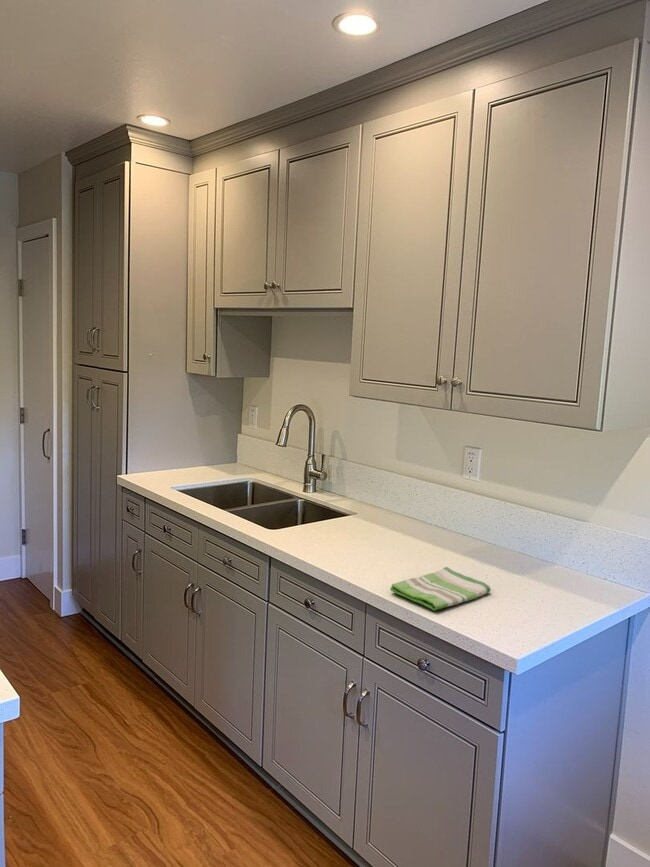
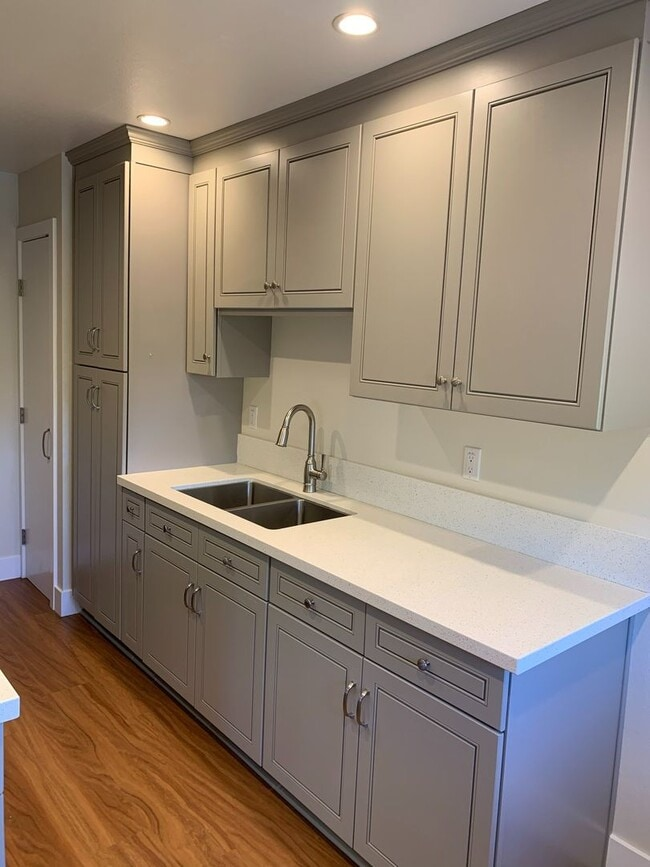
- dish towel [389,566,492,611]
